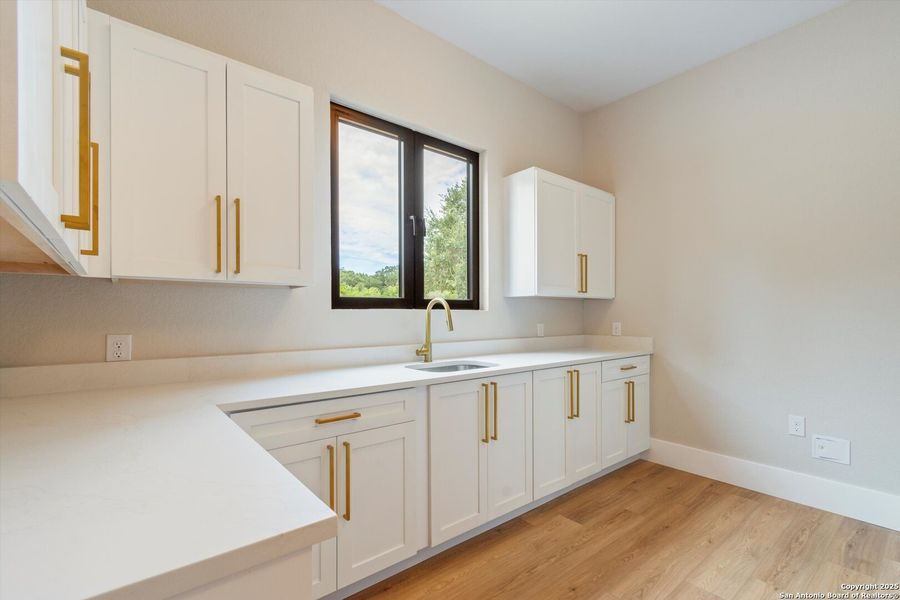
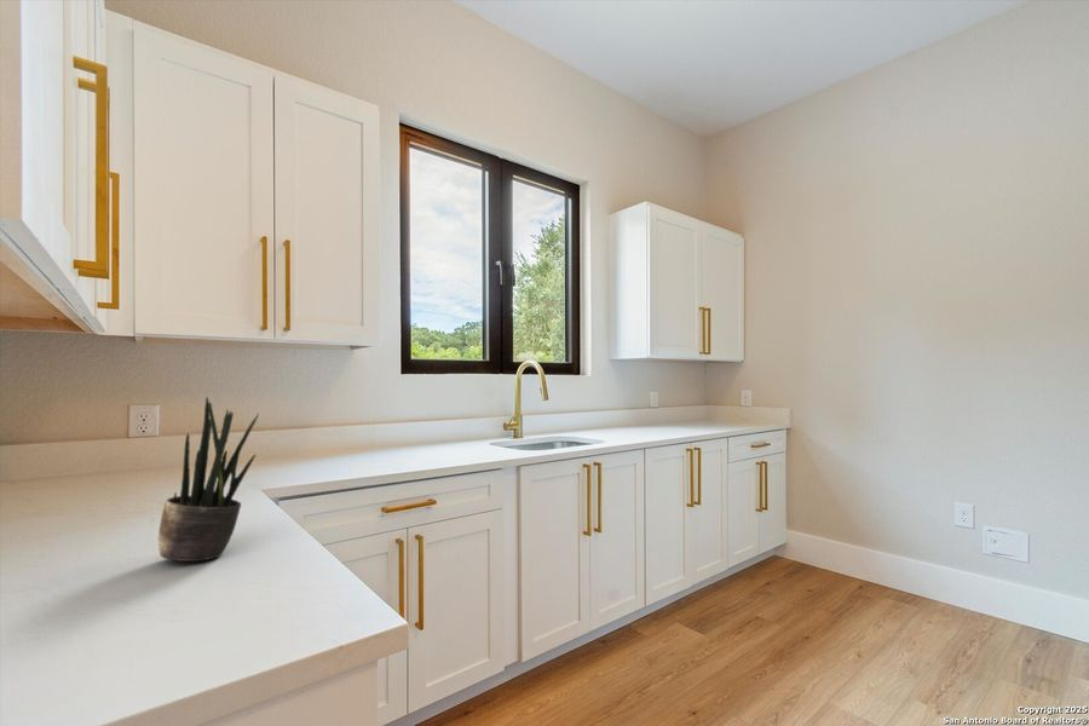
+ potted plant [157,396,260,563]
